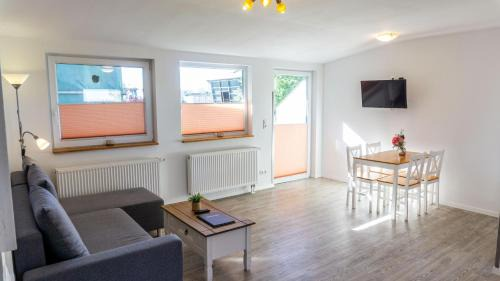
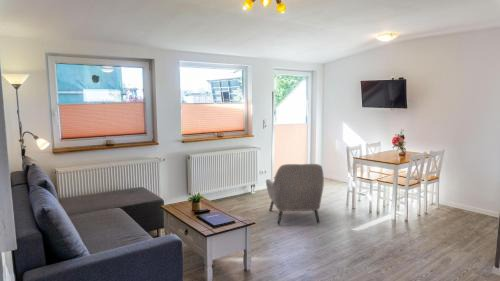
+ armchair [265,163,325,226]
